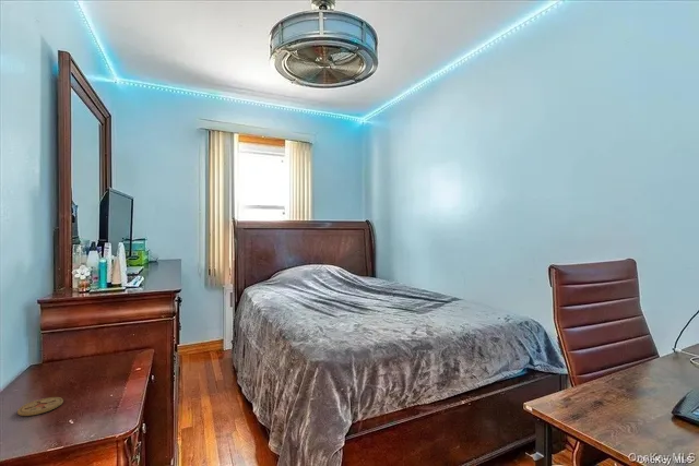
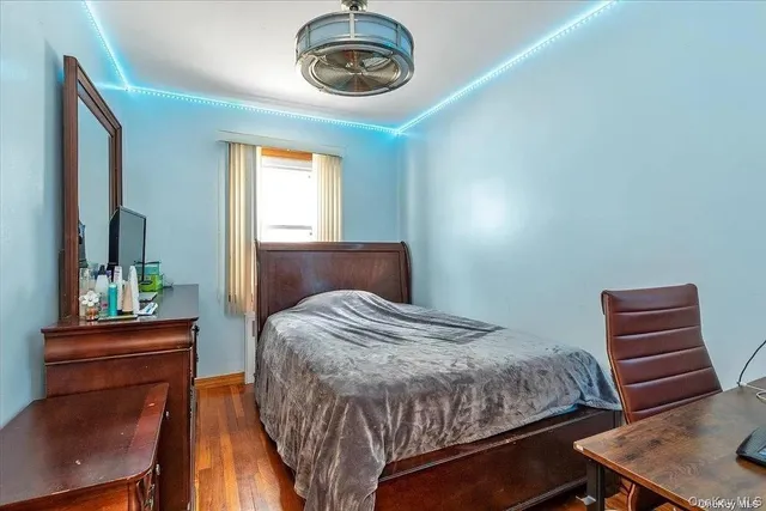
- coaster [16,396,64,417]
